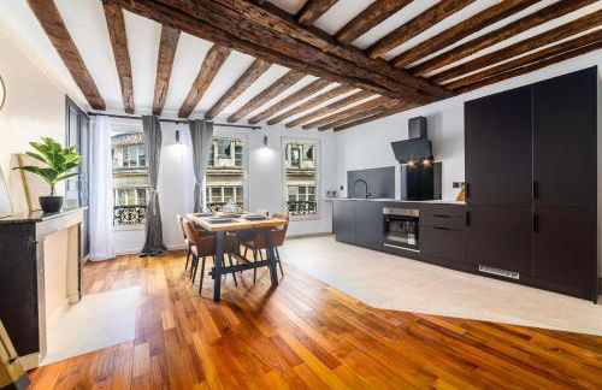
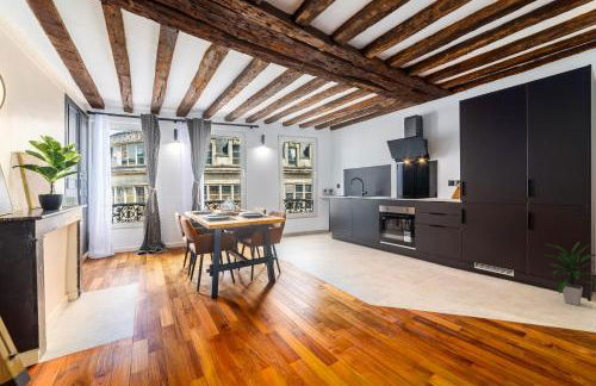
+ indoor plant [544,241,596,306]
